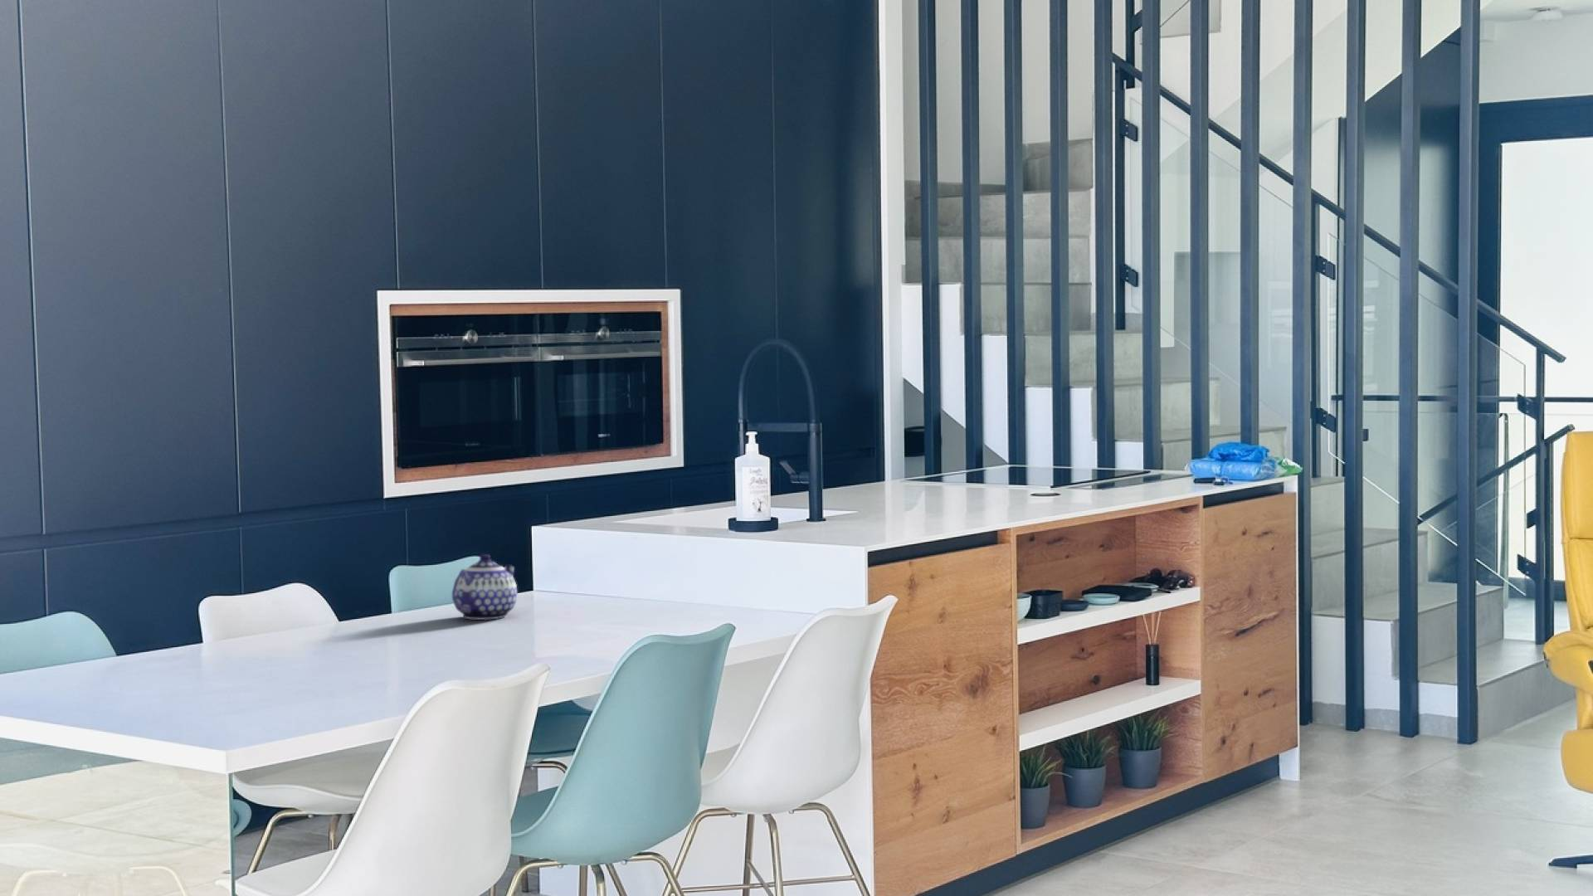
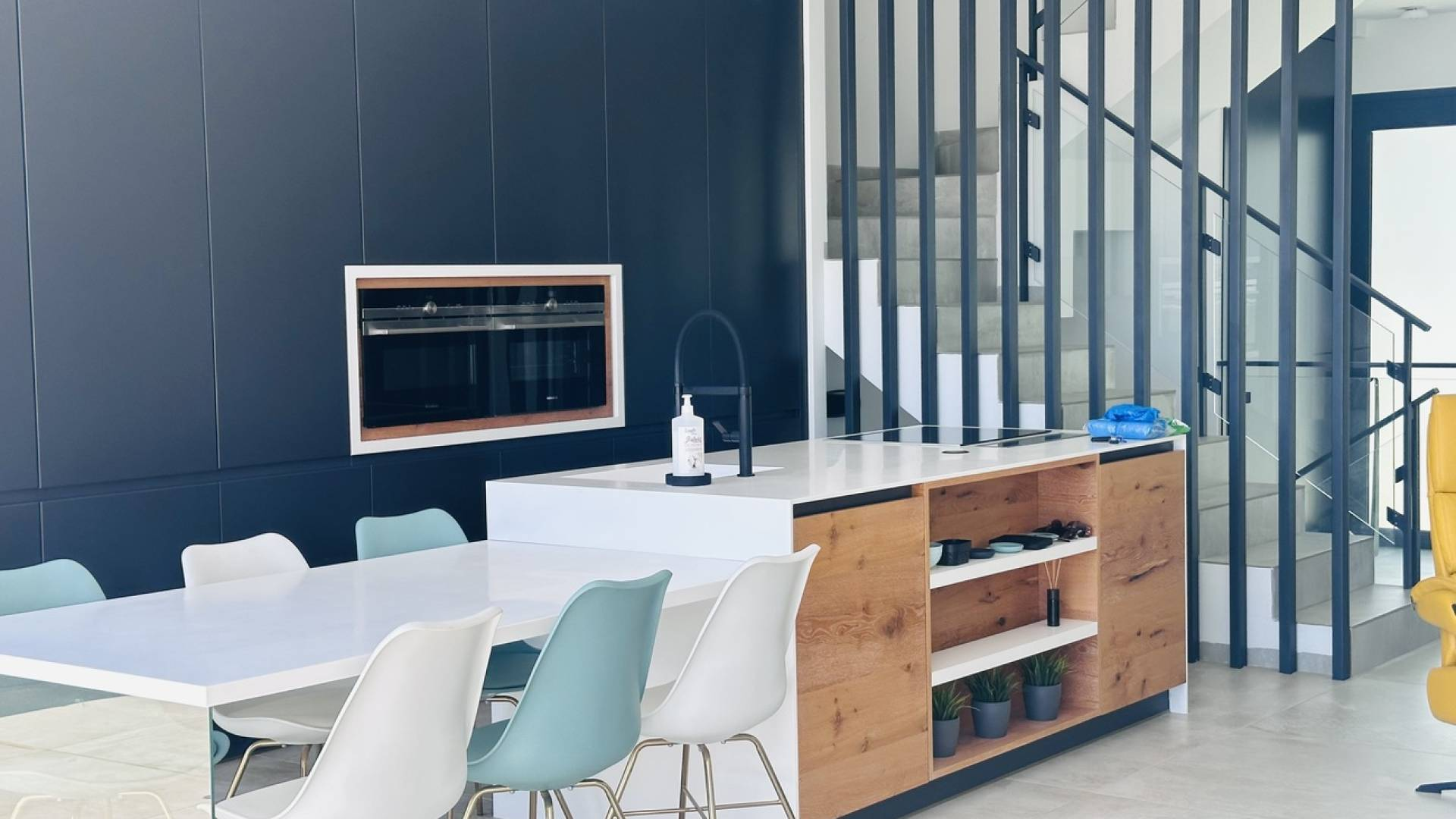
- teapot [452,554,518,620]
